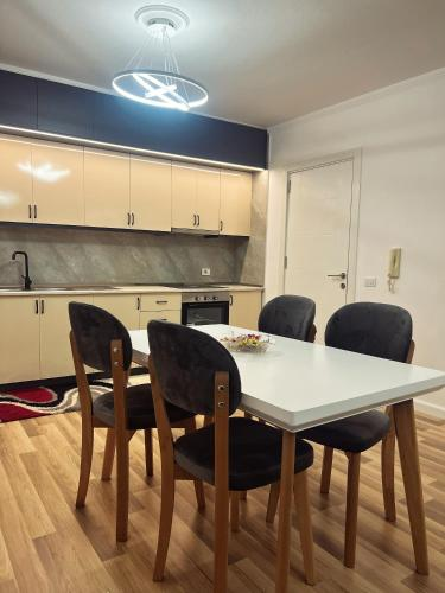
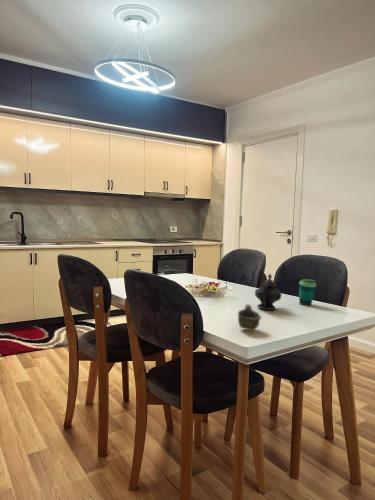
+ teapot [254,273,282,311]
+ cup [237,303,262,332]
+ cup [298,278,317,306]
